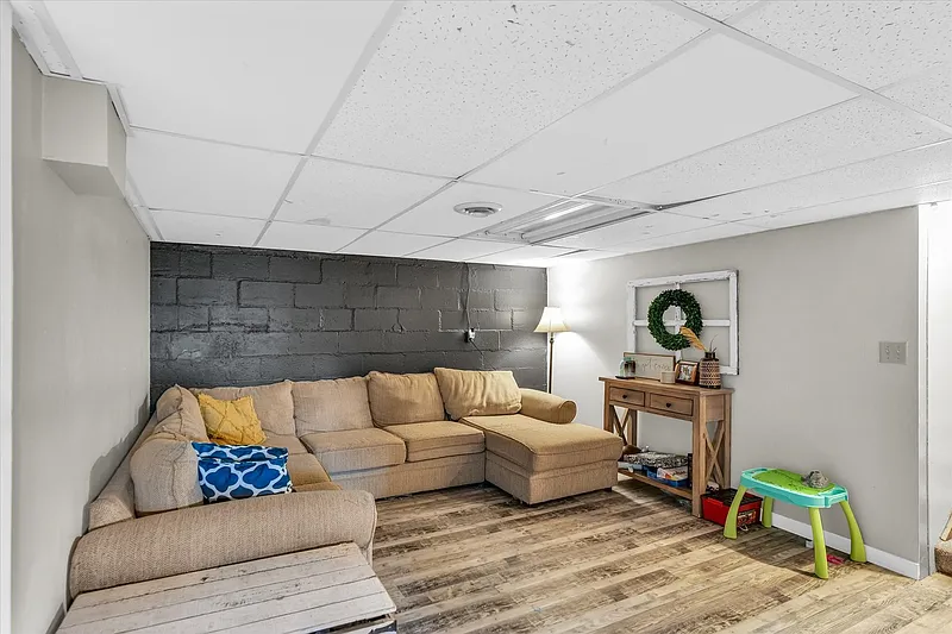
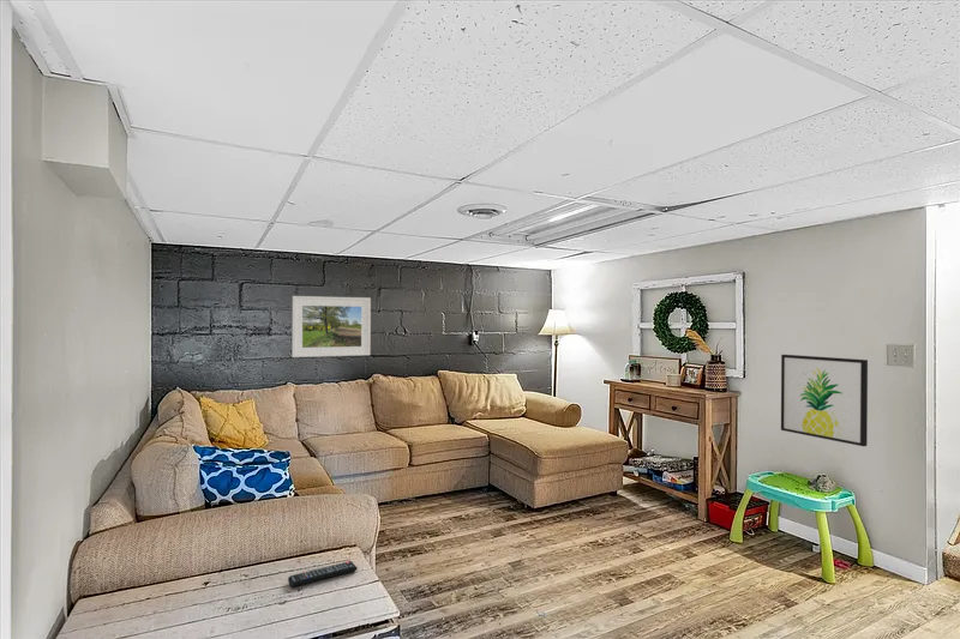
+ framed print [290,295,372,358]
+ remote control [287,560,358,589]
+ wall art [780,354,869,447]
